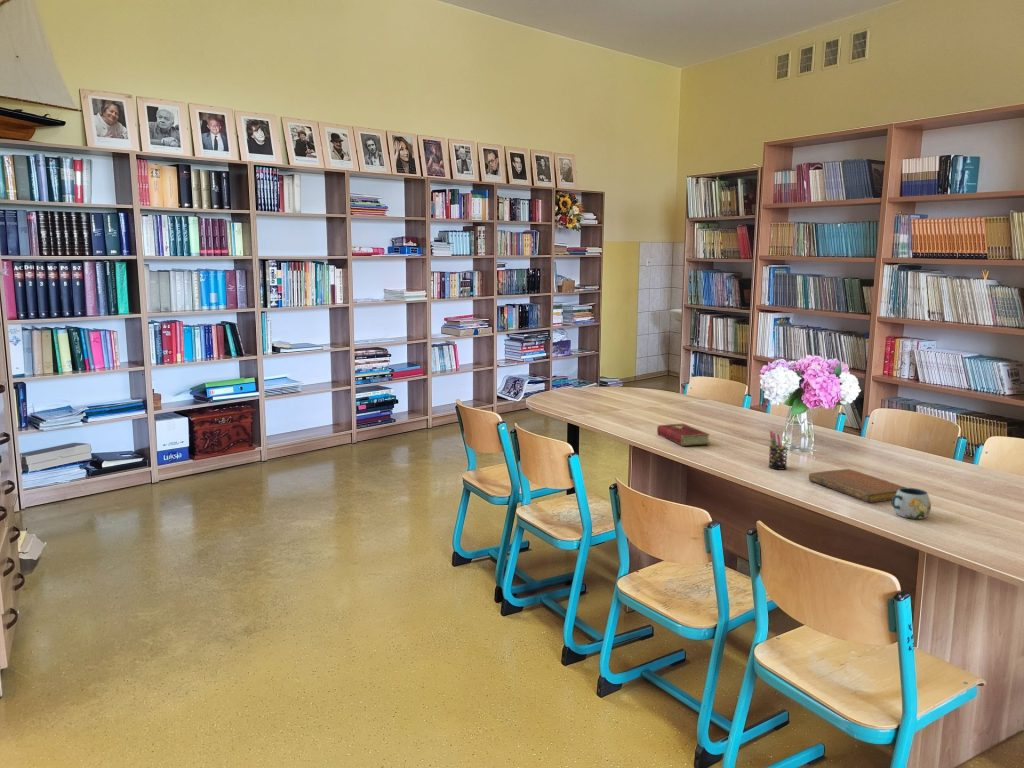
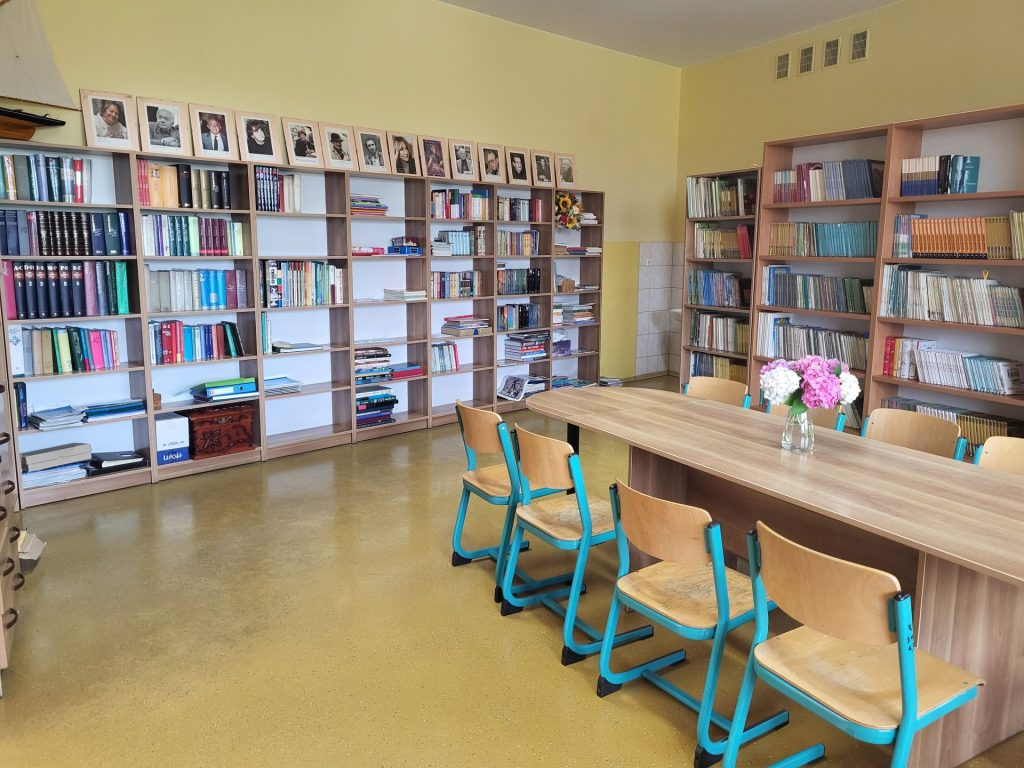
- hardcover book [656,423,711,447]
- pen holder [767,430,791,471]
- mug [890,487,932,520]
- notebook [808,468,908,503]
